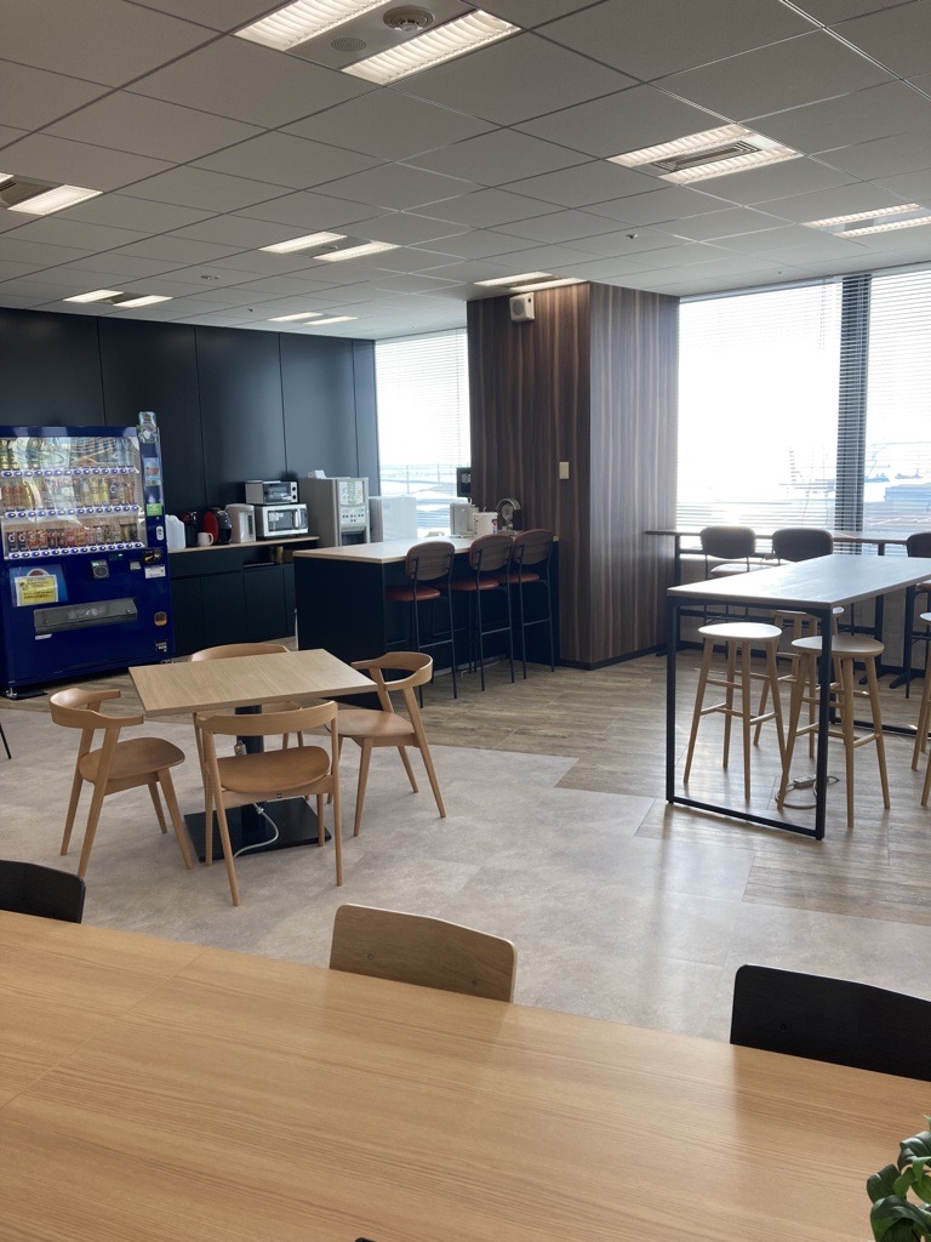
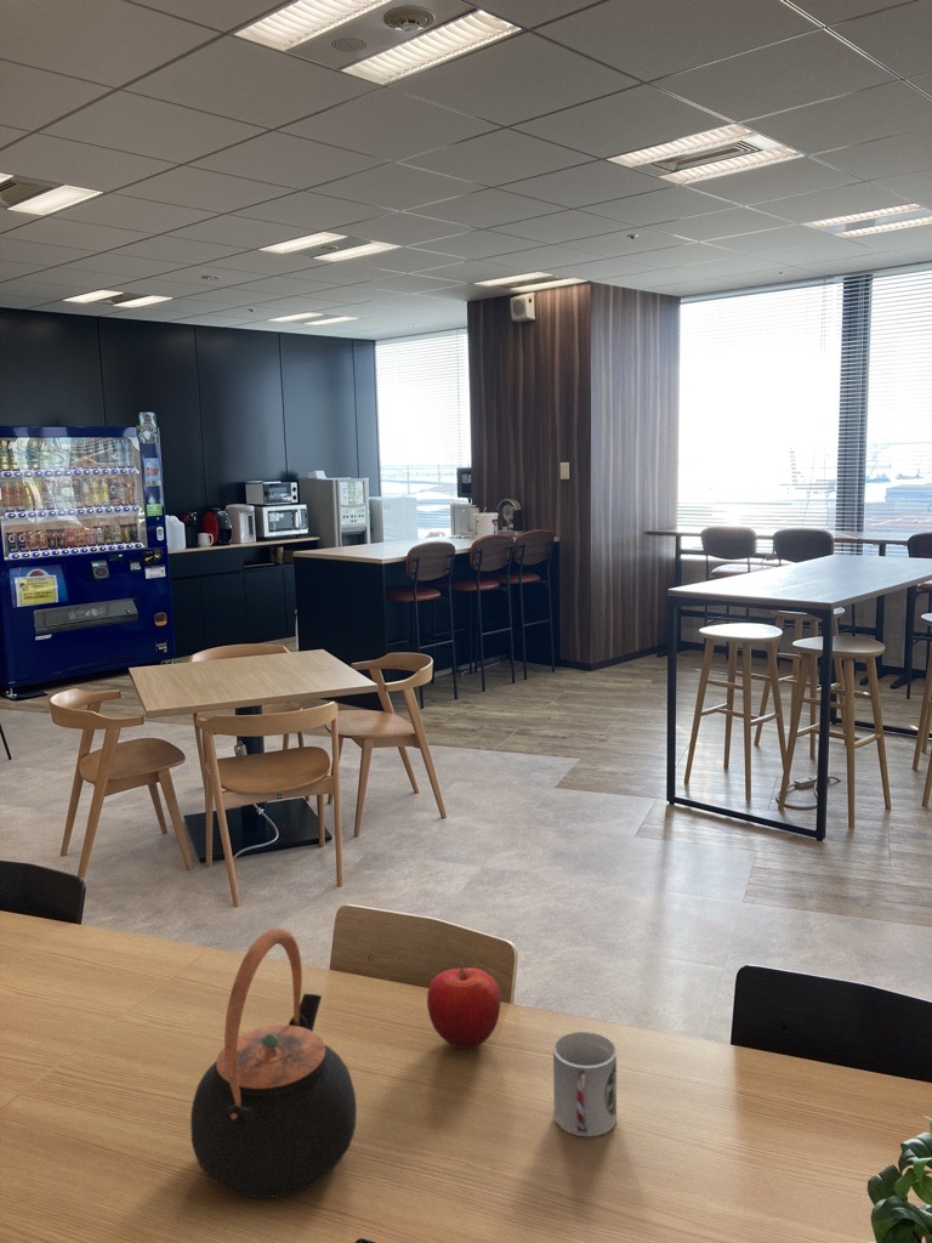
+ cup [552,1031,618,1137]
+ teapot [189,927,358,1199]
+ fruit [426,961,502,1050]
